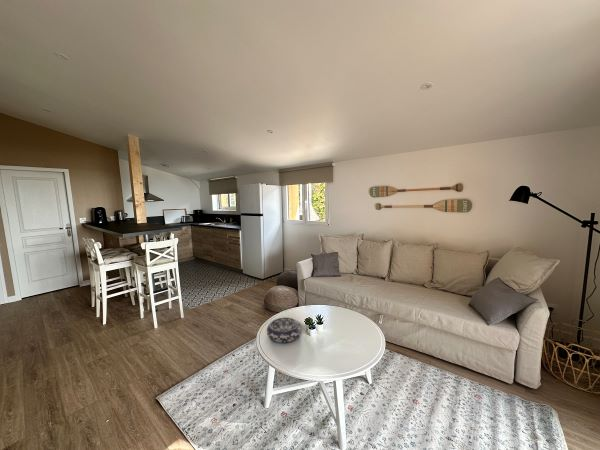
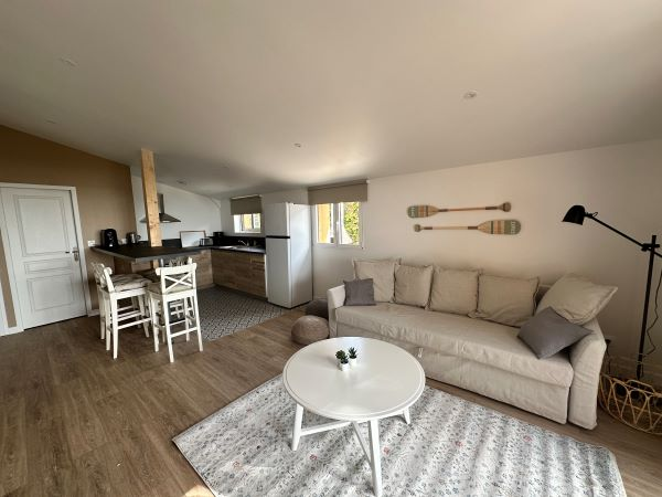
- decorative bowl [266,316,303,344]
